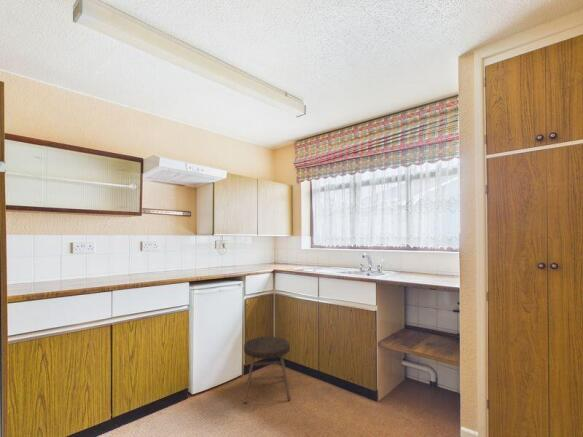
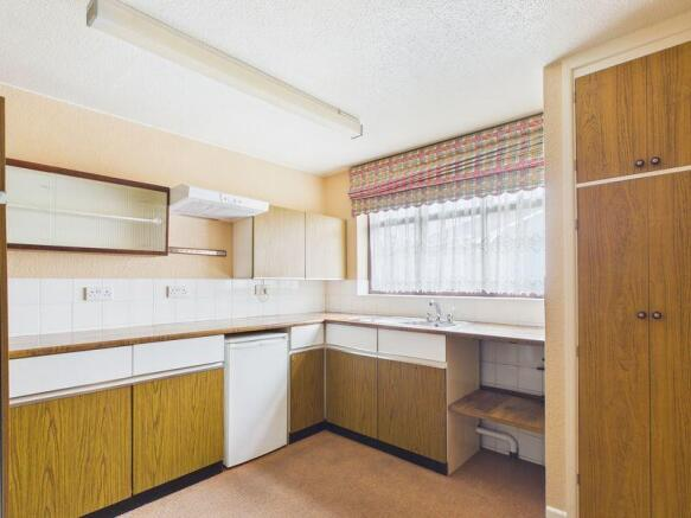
- stool [243,336,292,404]
